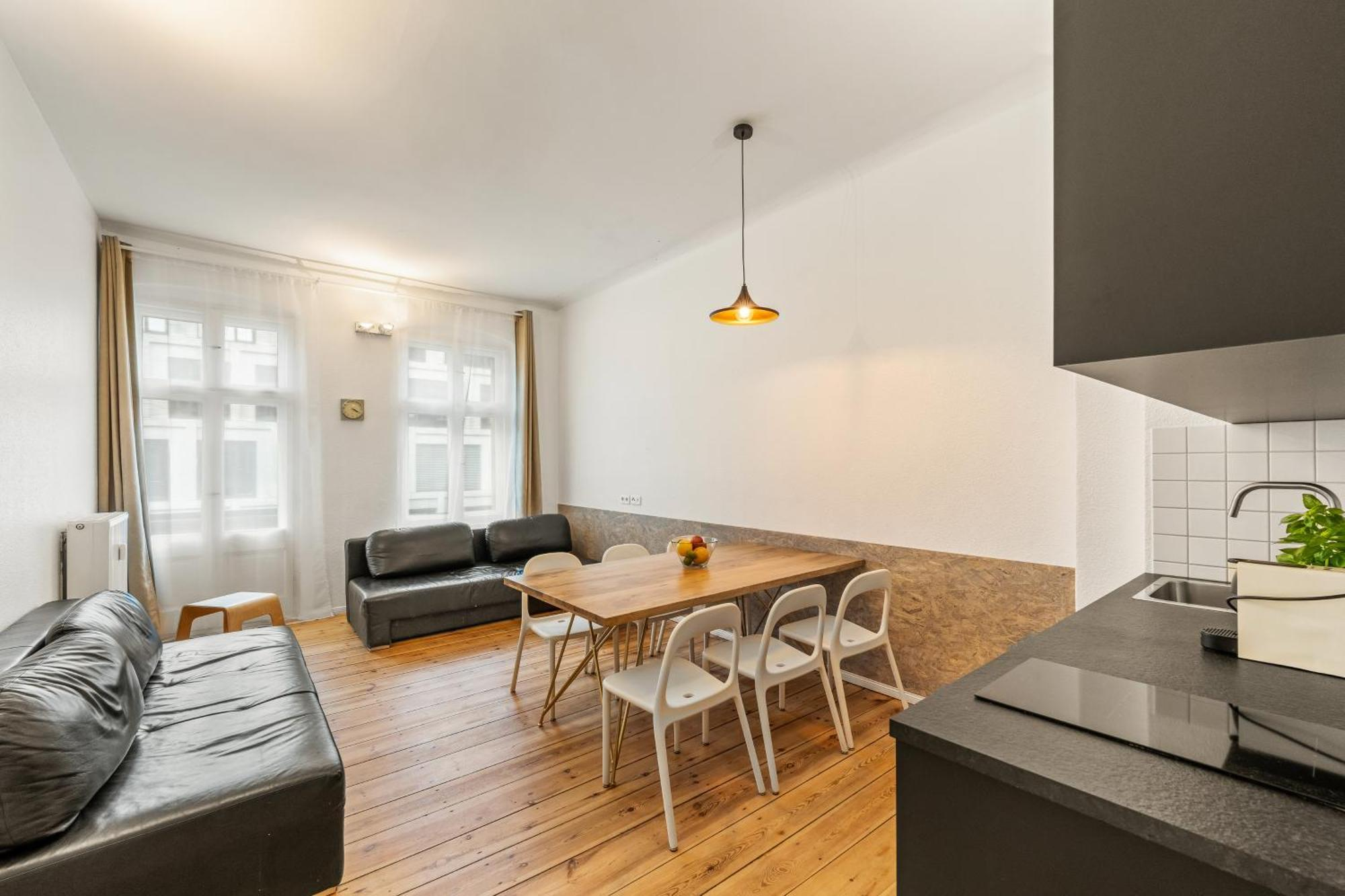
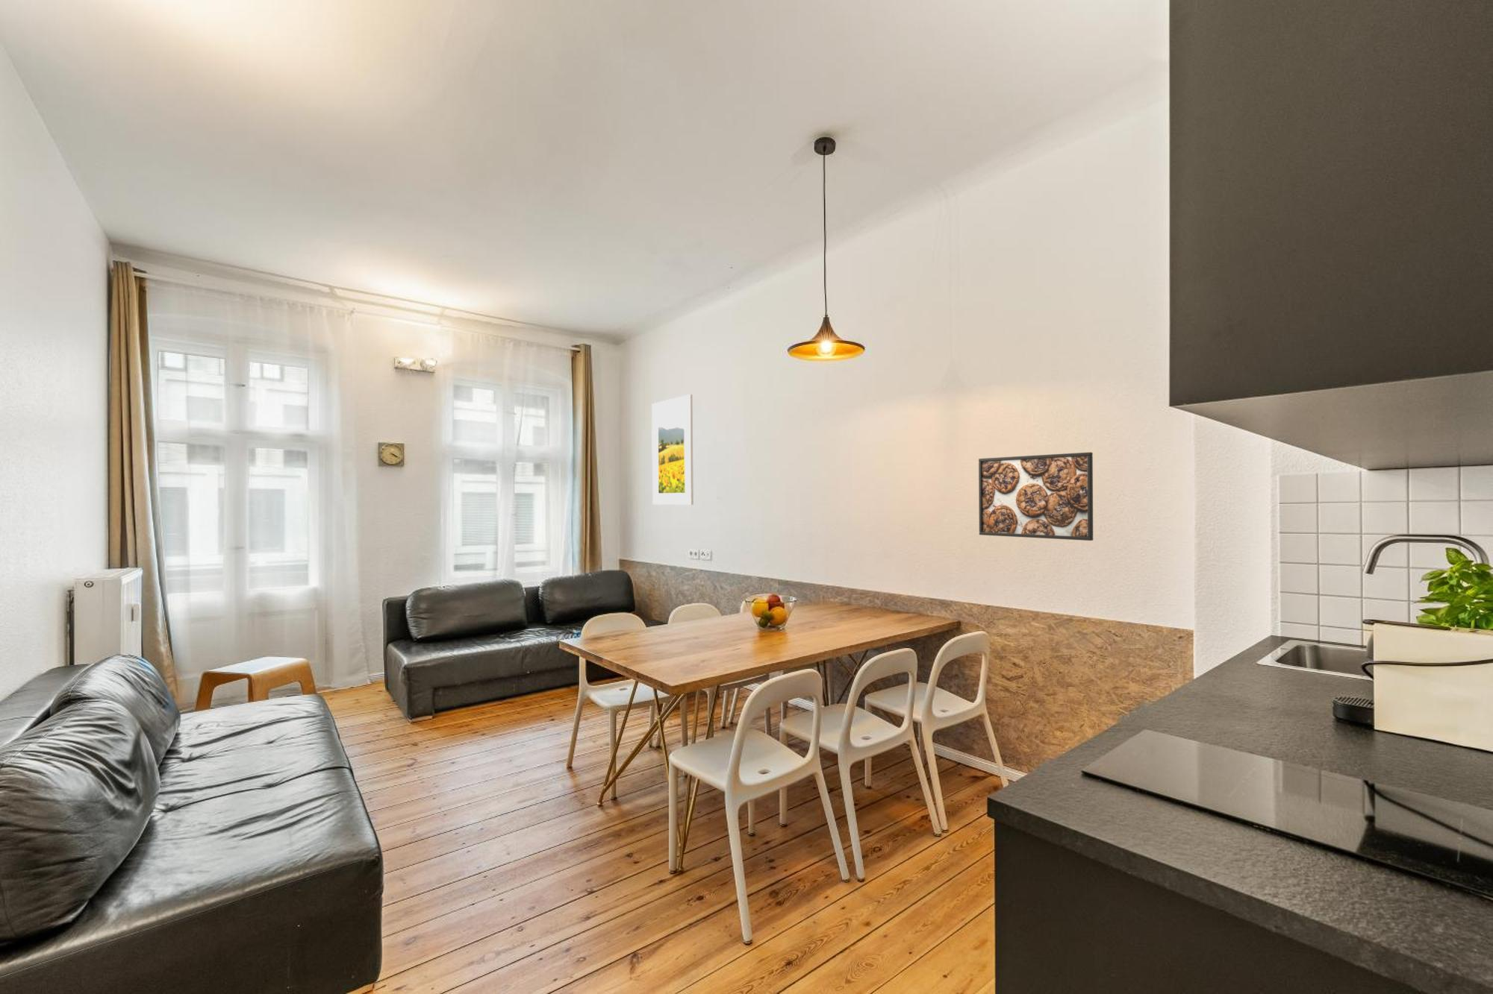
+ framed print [978,452,1093,541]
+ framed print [650,394,694,506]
